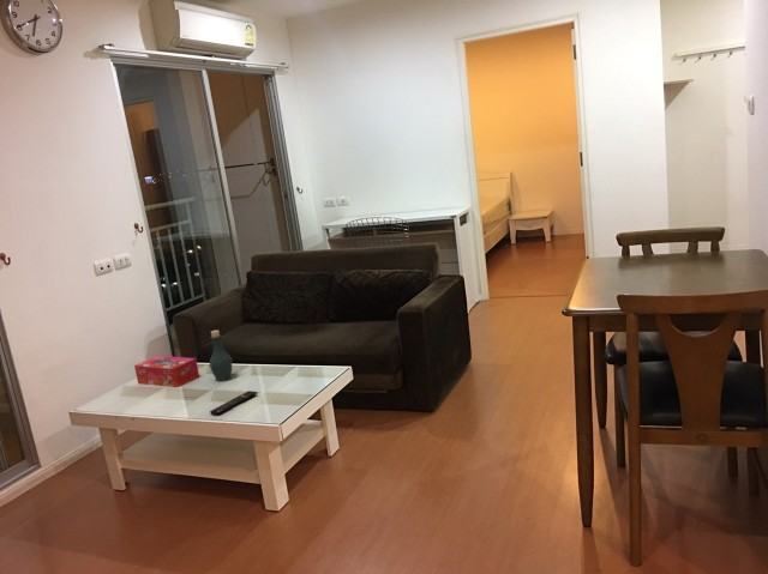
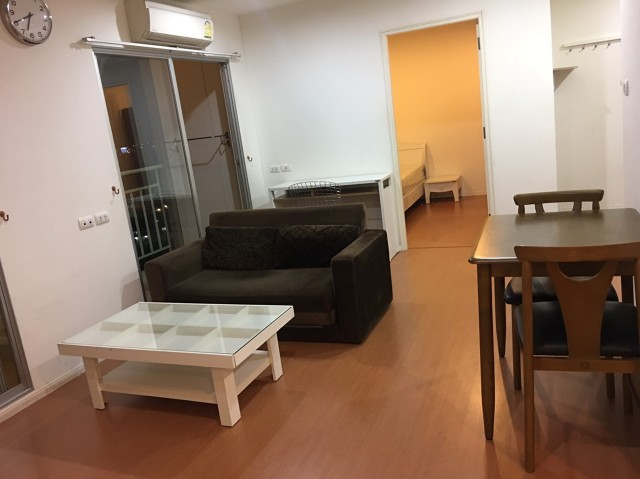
- tissue box [133,355,200,388]
- bottle [209,330,233,382]
- remote control [209,389,258,417]
